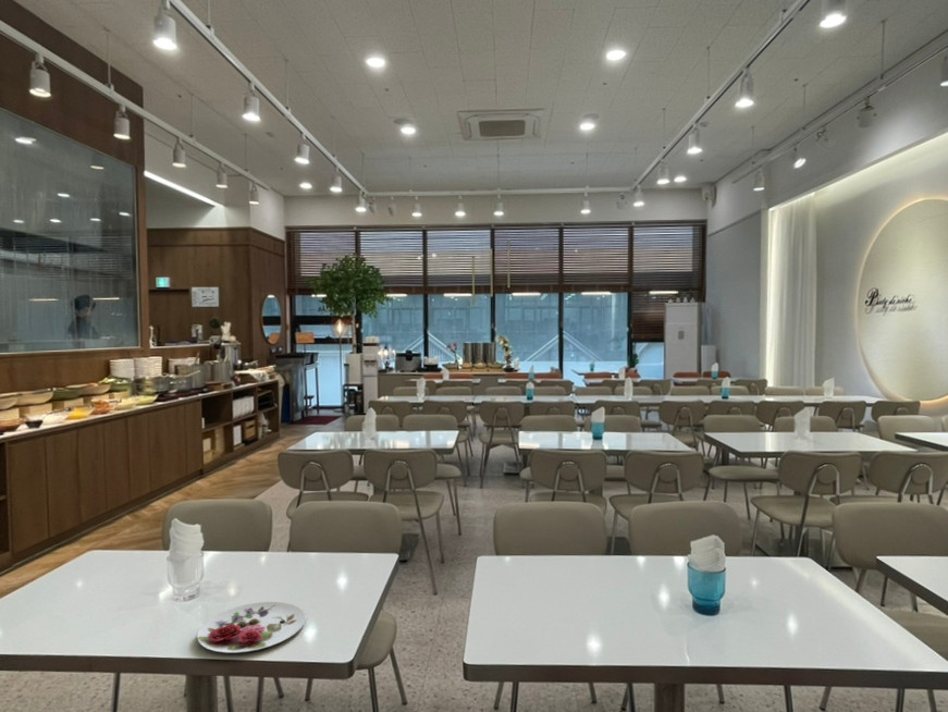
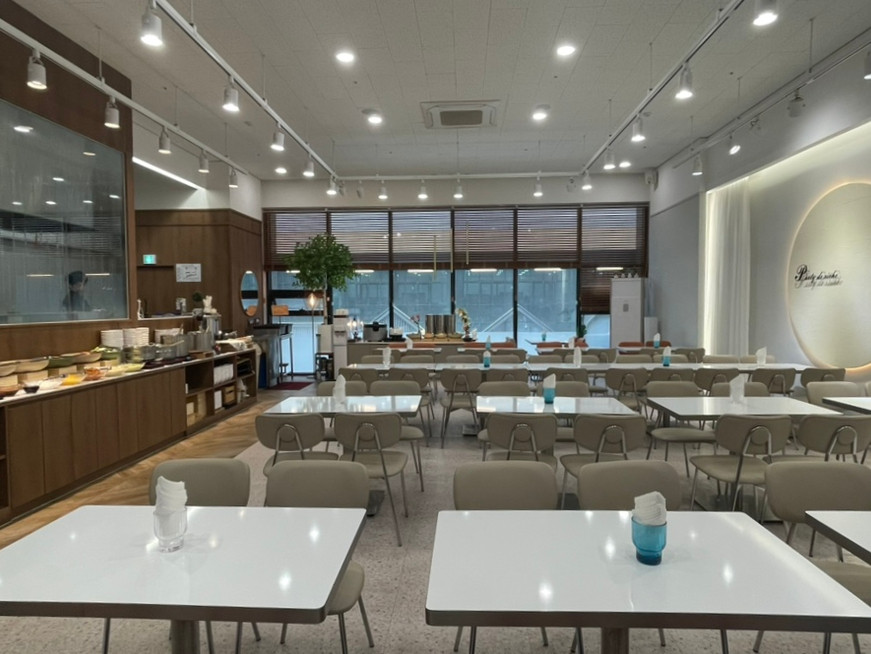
- plate [196,601,307,654]
